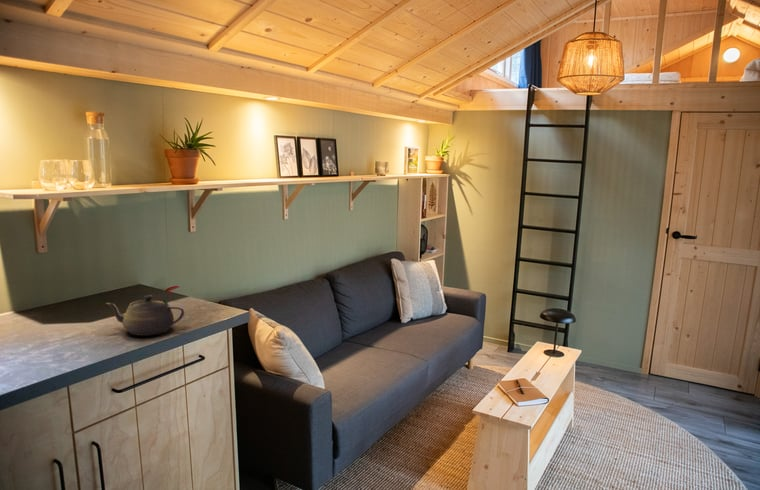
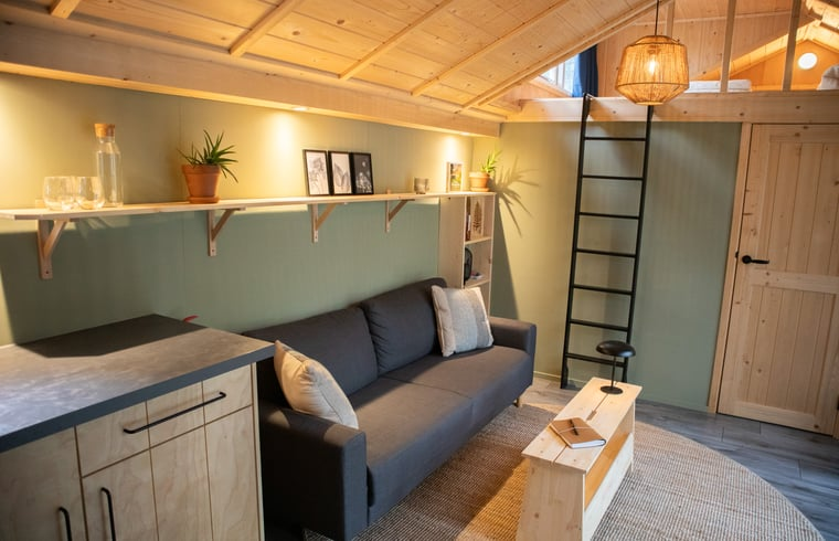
- teapot [105,294,186,337]
